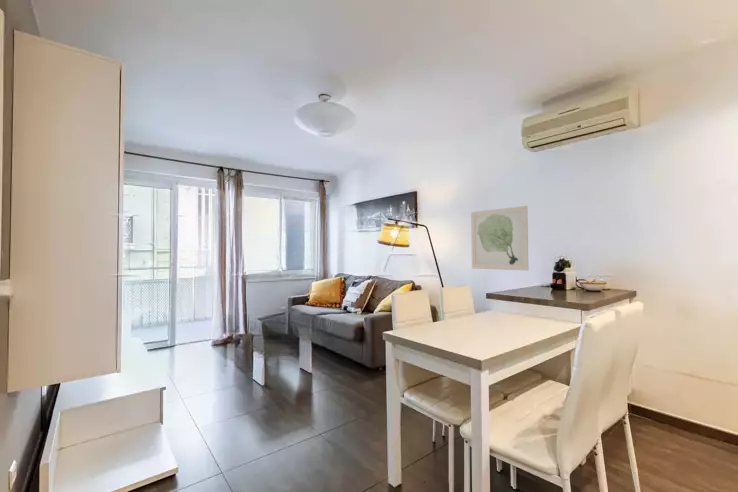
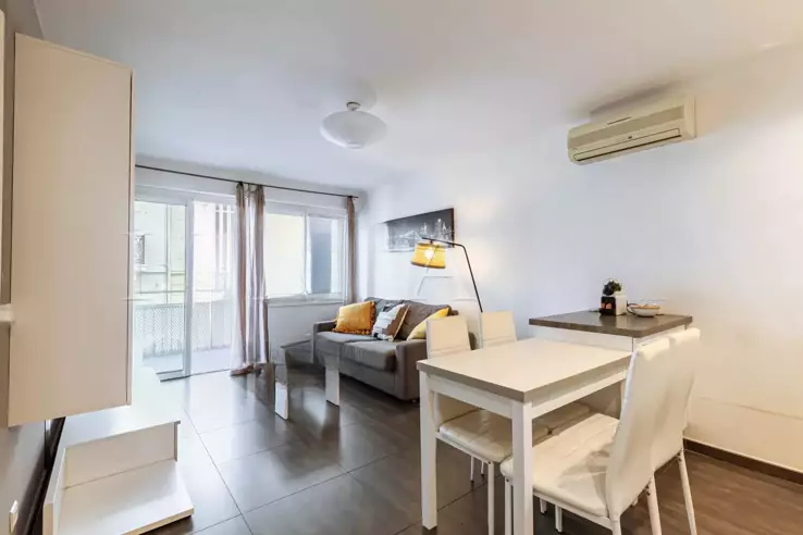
- wall art [470,205,529,271]
